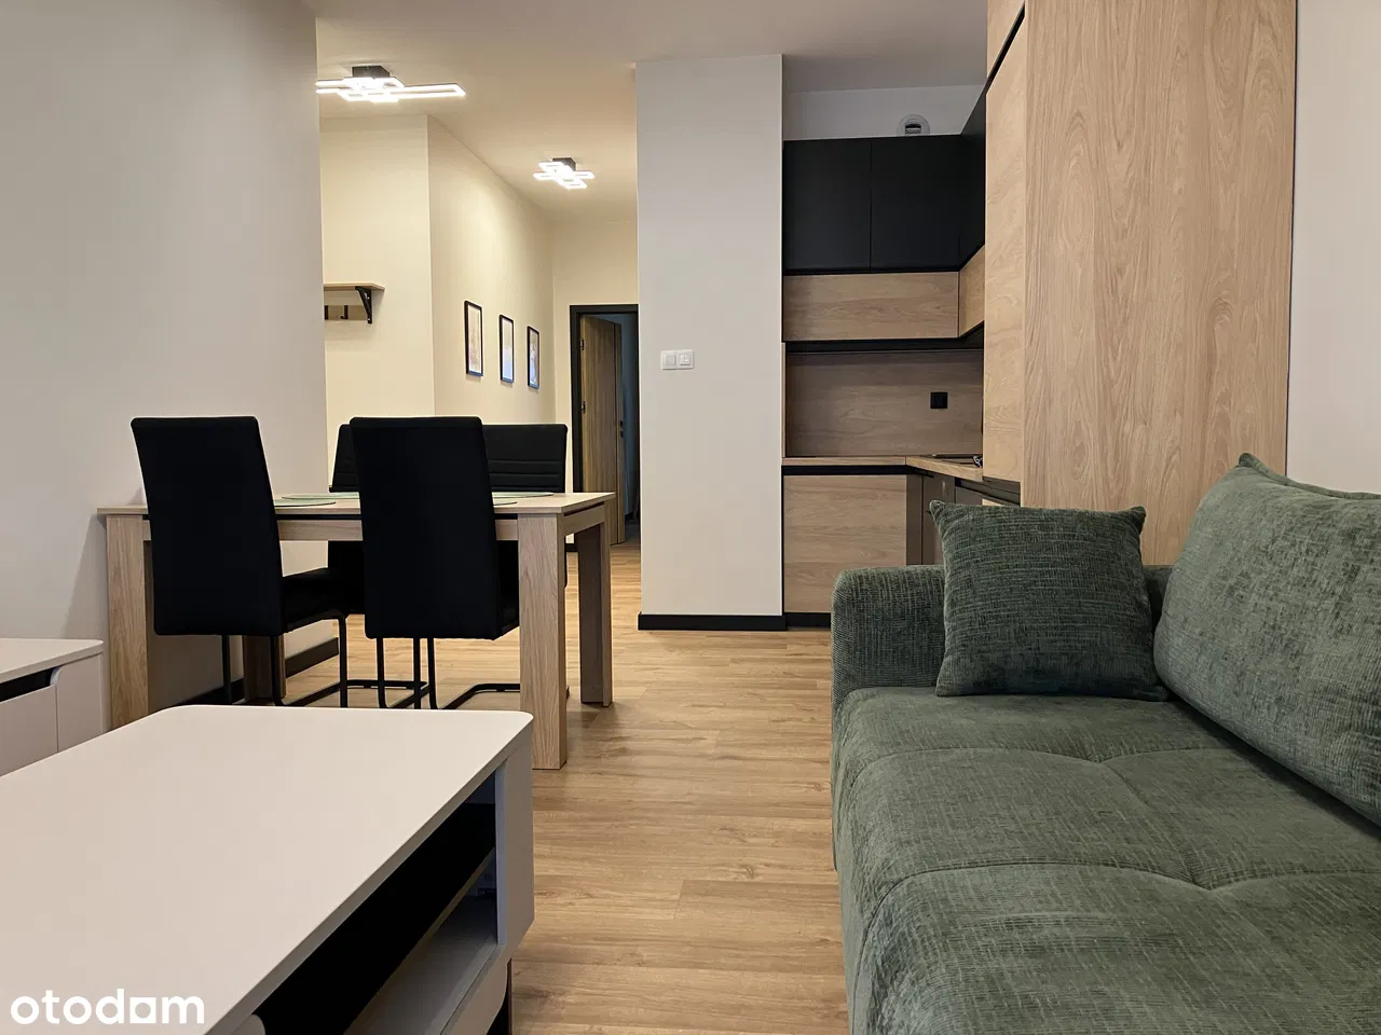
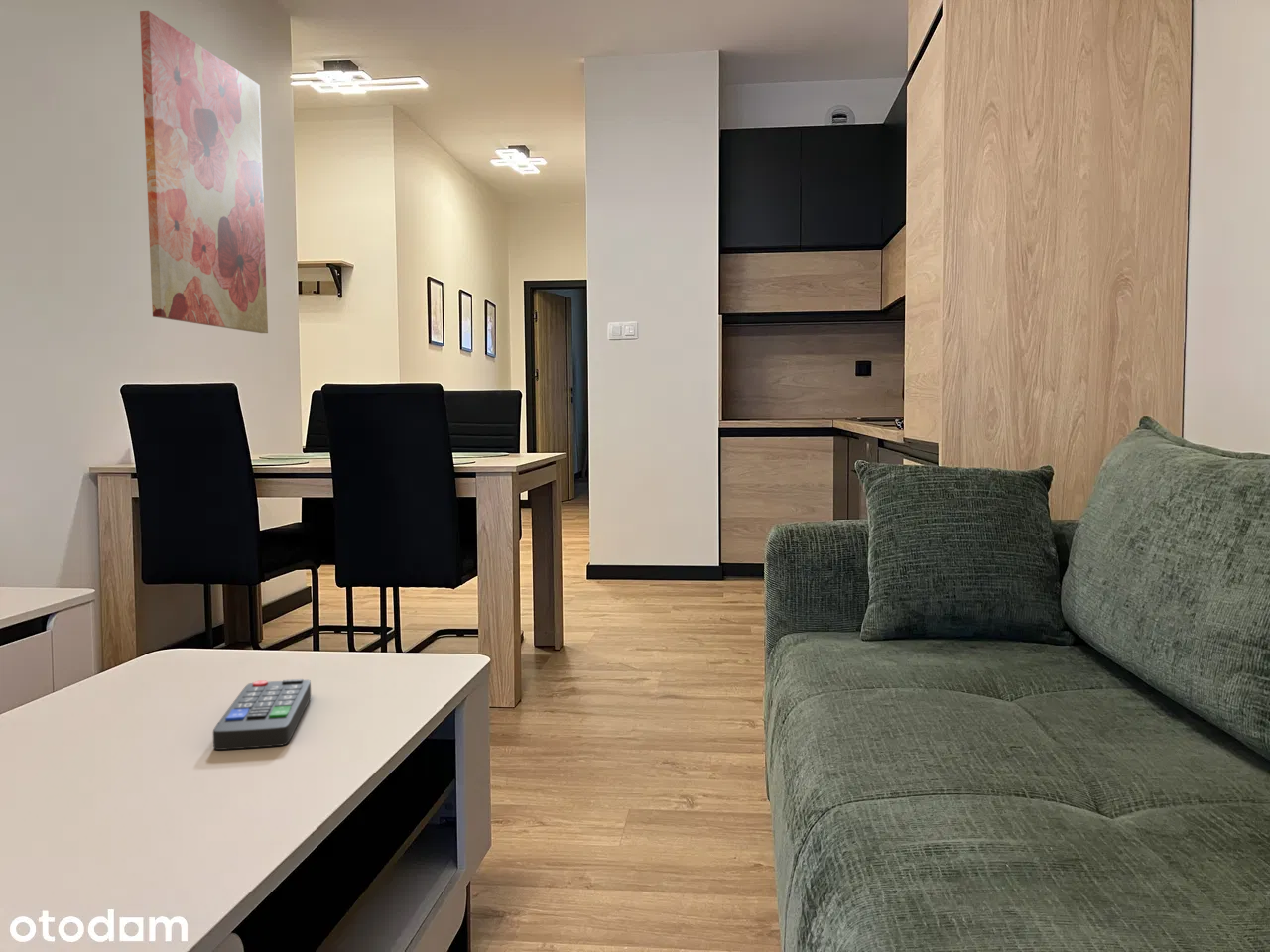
+ wall art [139,10,269,334]
+ remote control [212,678,312,751]
